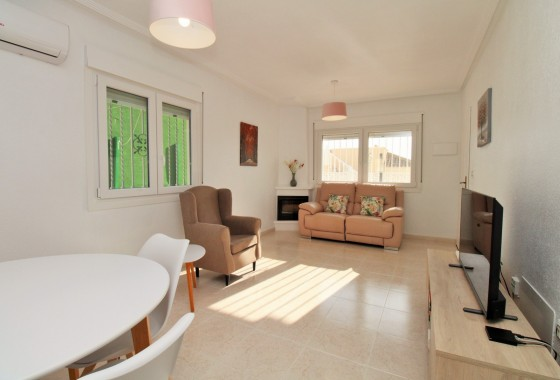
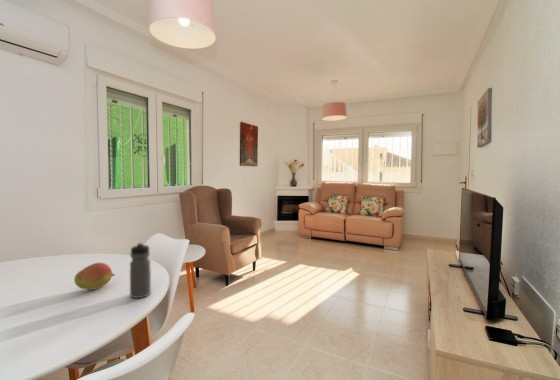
+ water bottle [129,241,152,299]
+ fruit [73,262,116,291]
